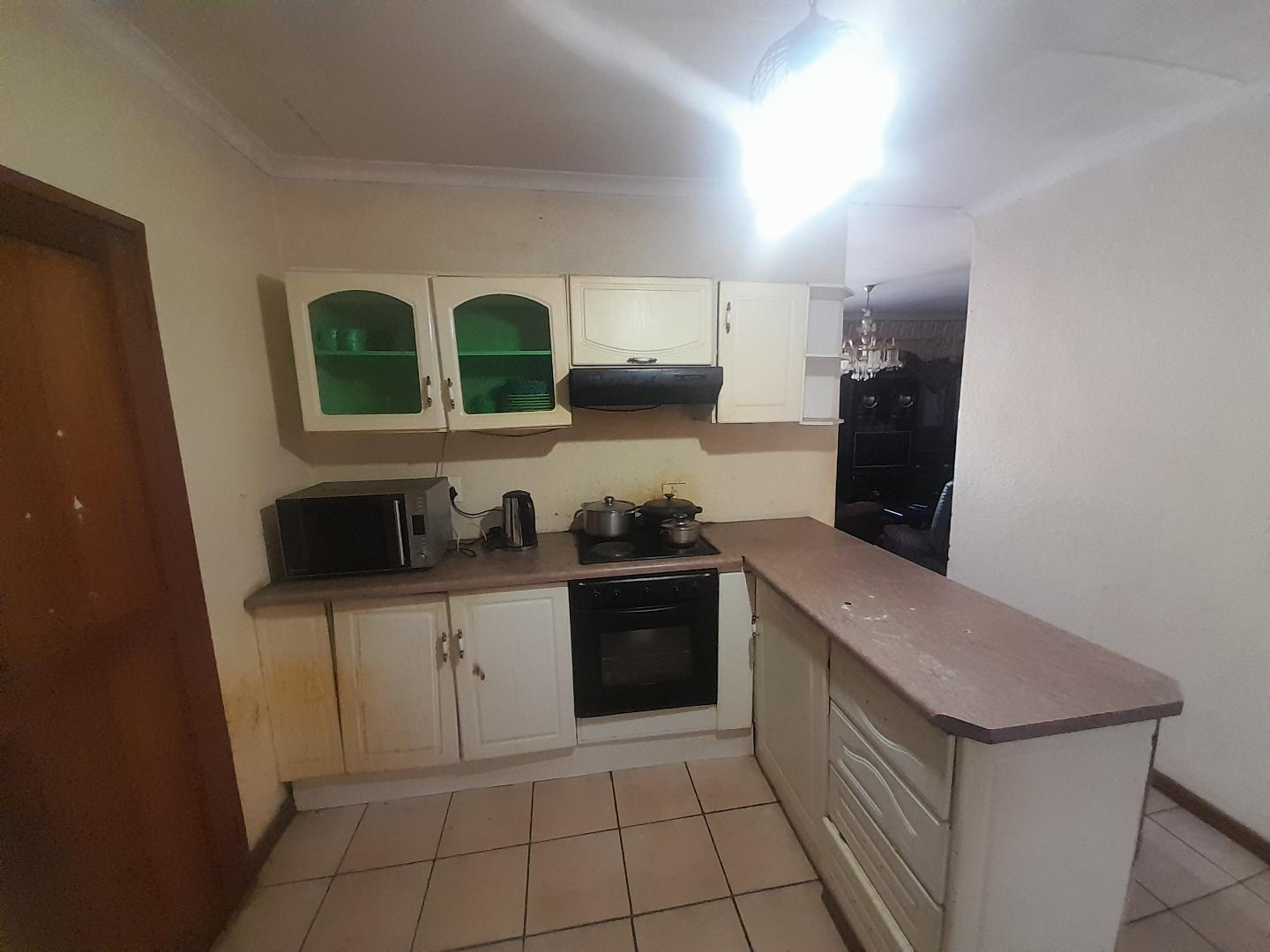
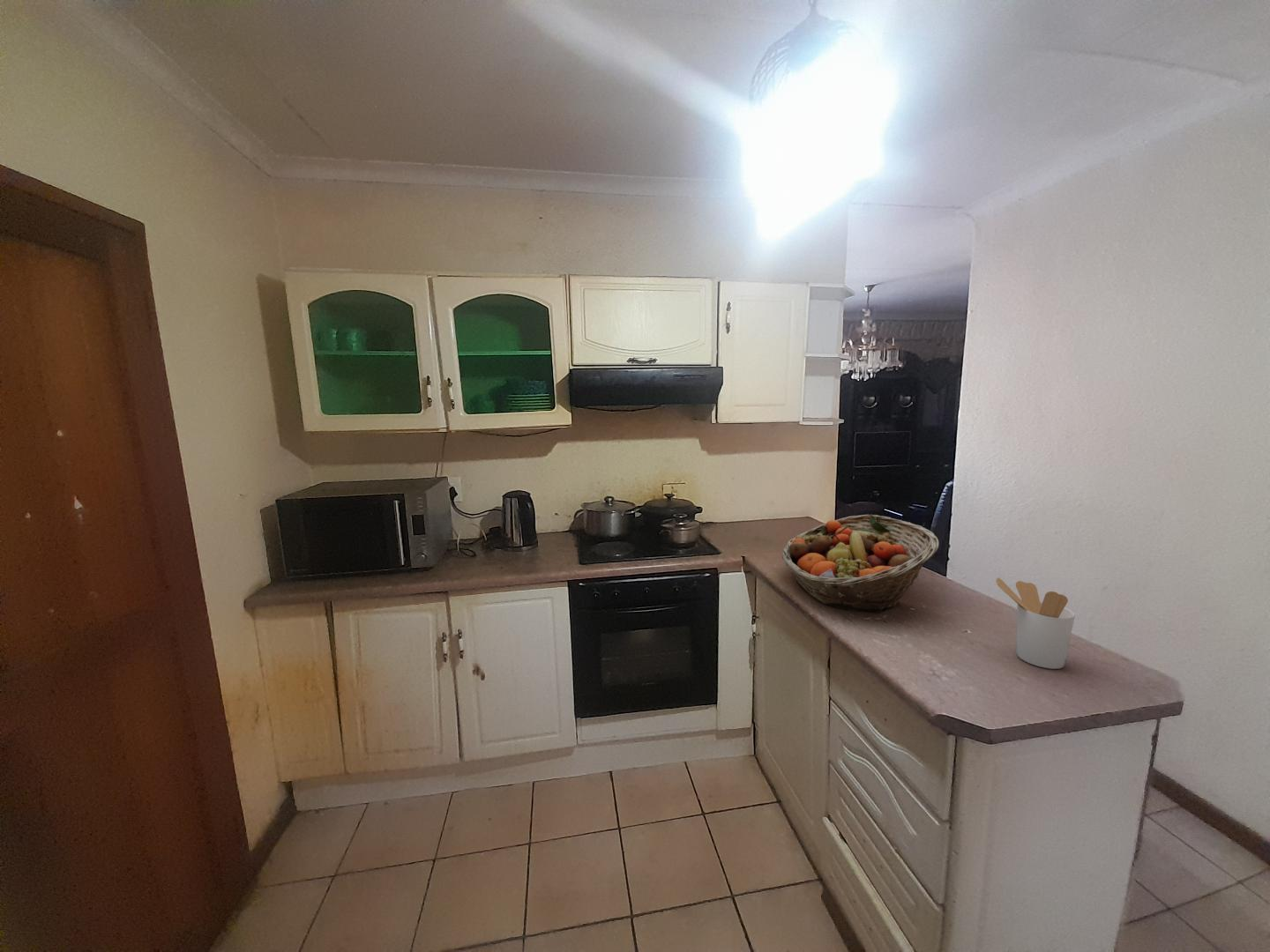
+ fruit basket [781,514,939,614]
+ utensil holder [995,577,1076,670]
